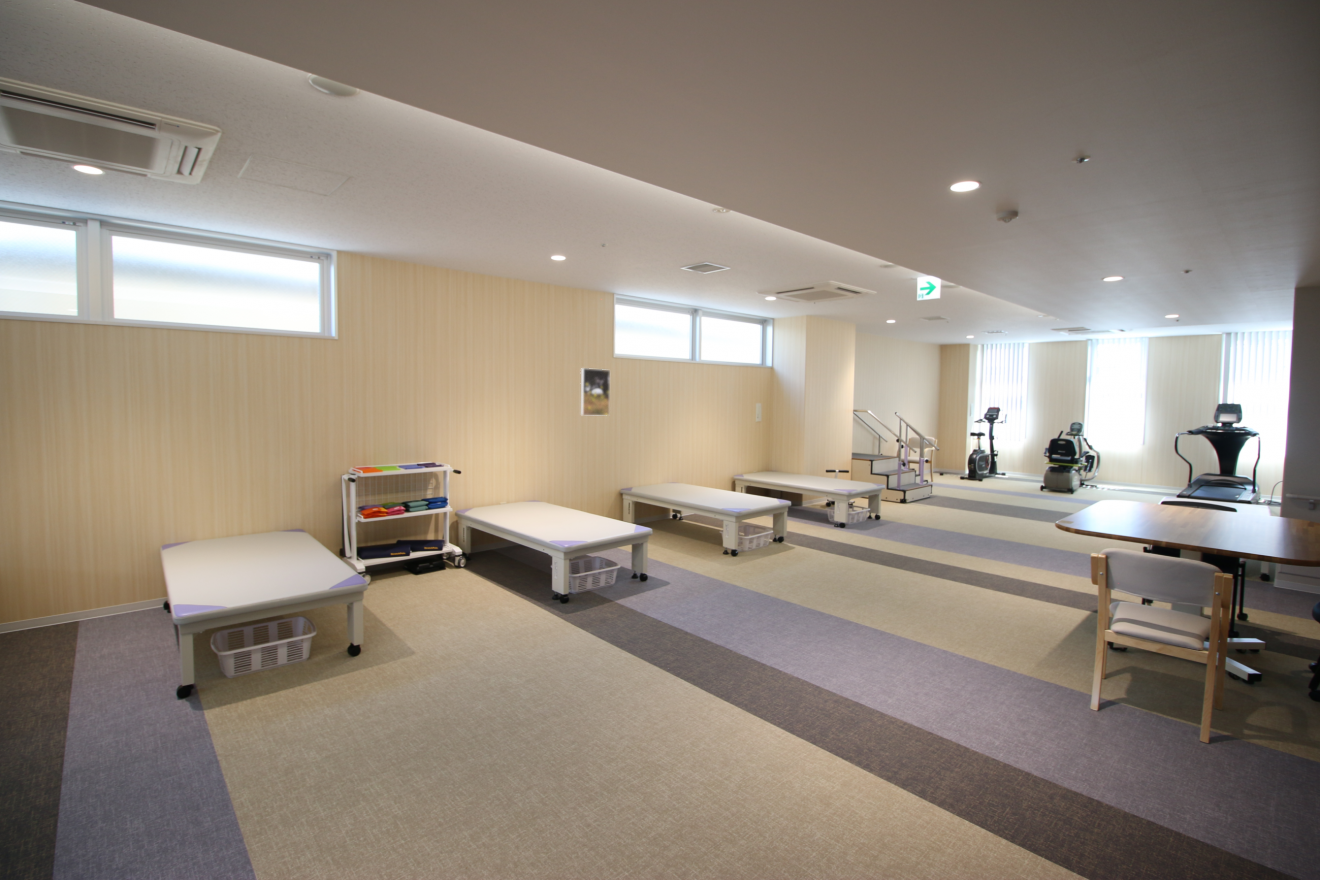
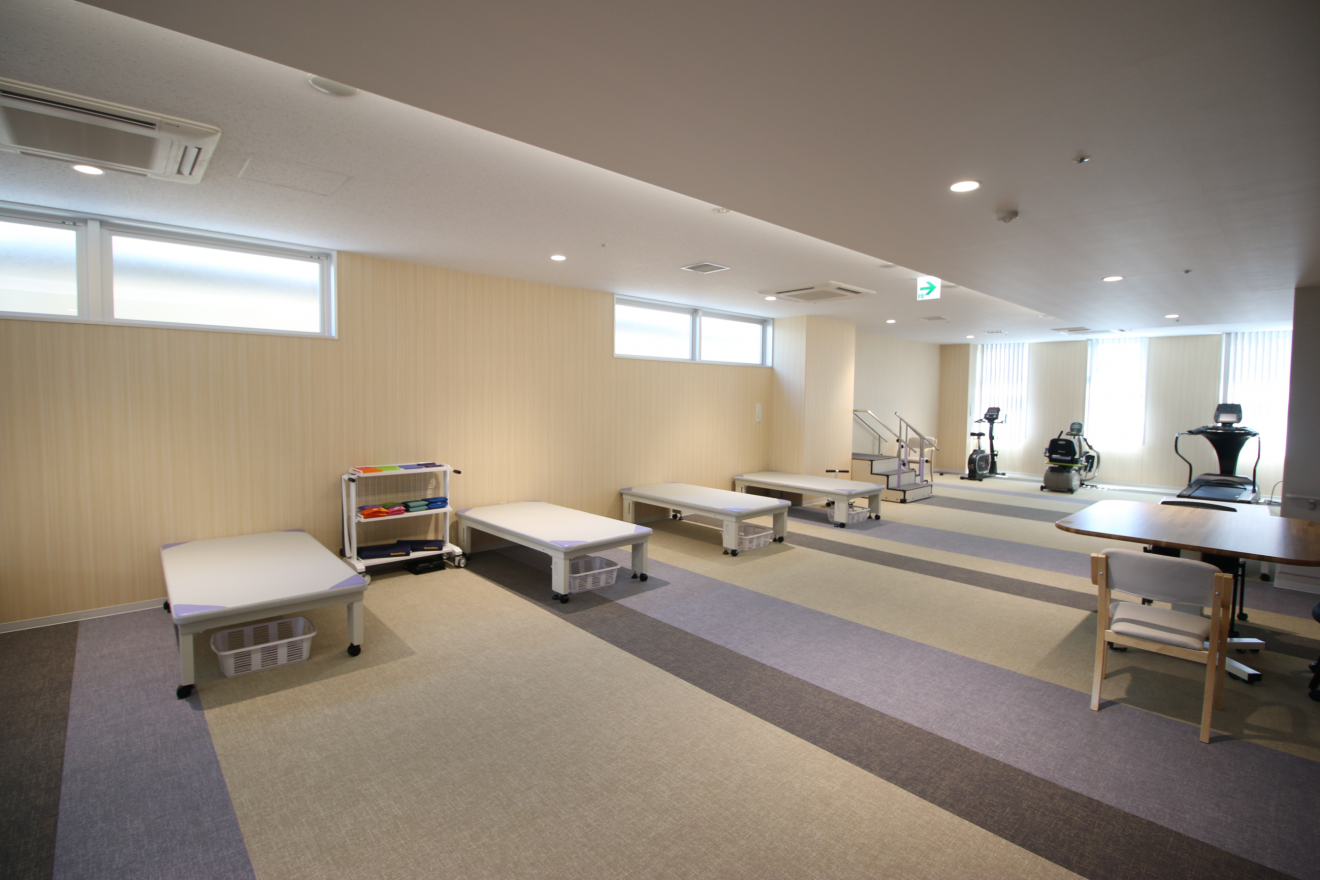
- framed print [580,367,611,417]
